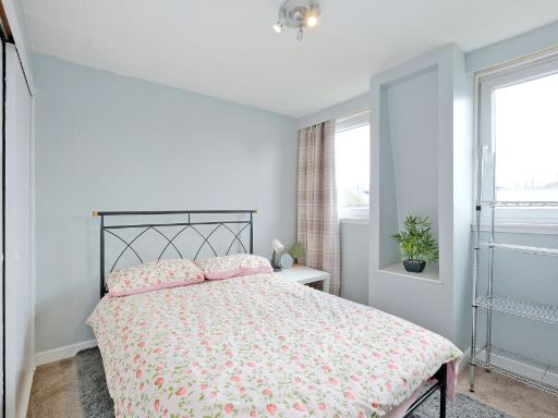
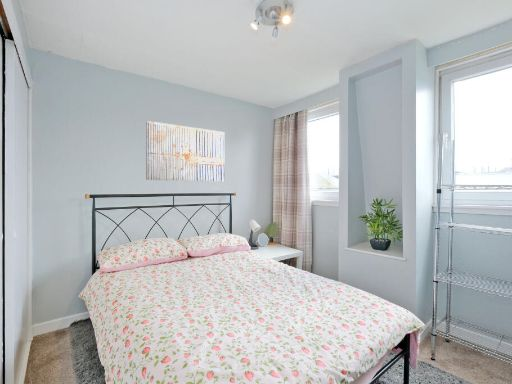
+ wall art [145,120,226,183]
